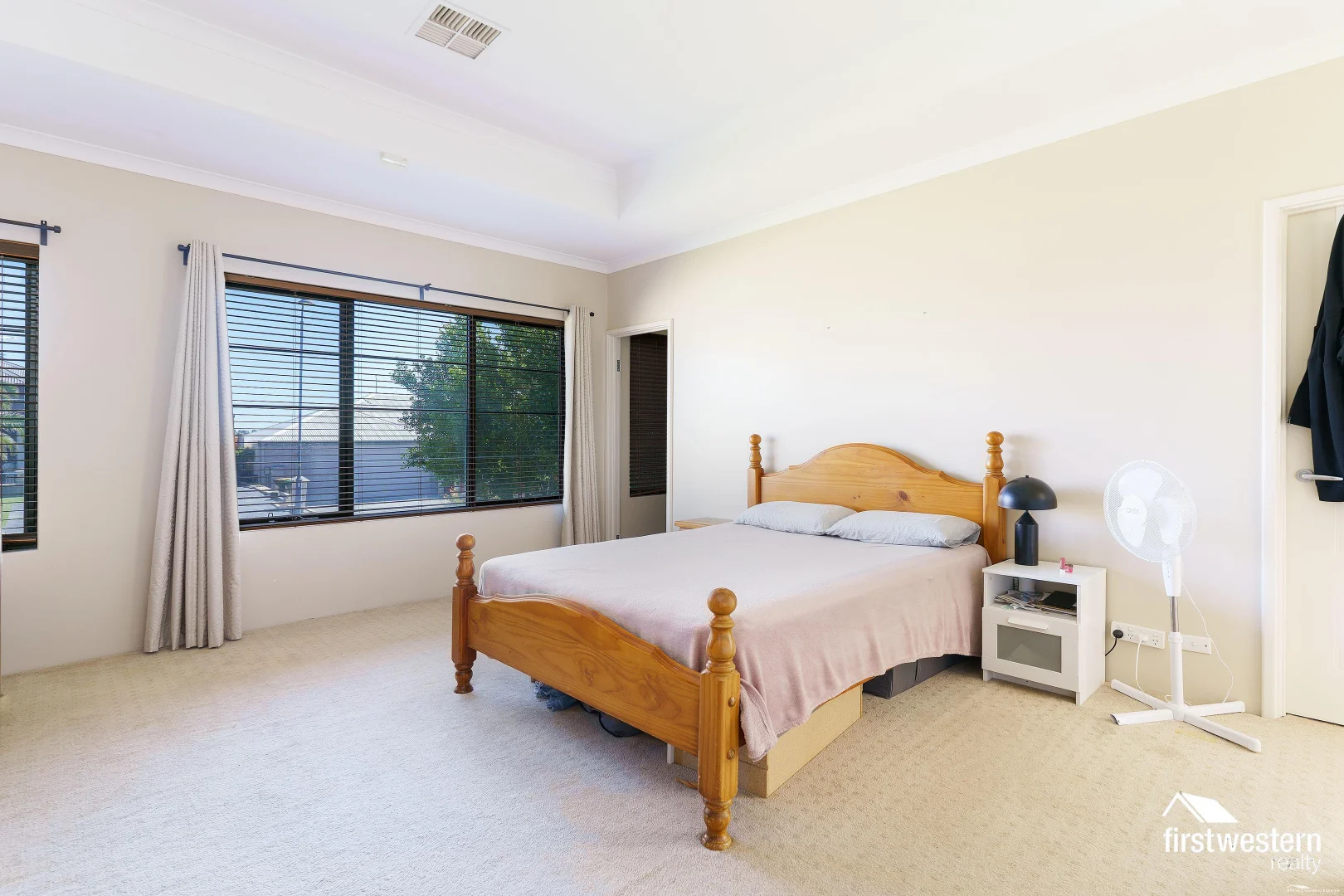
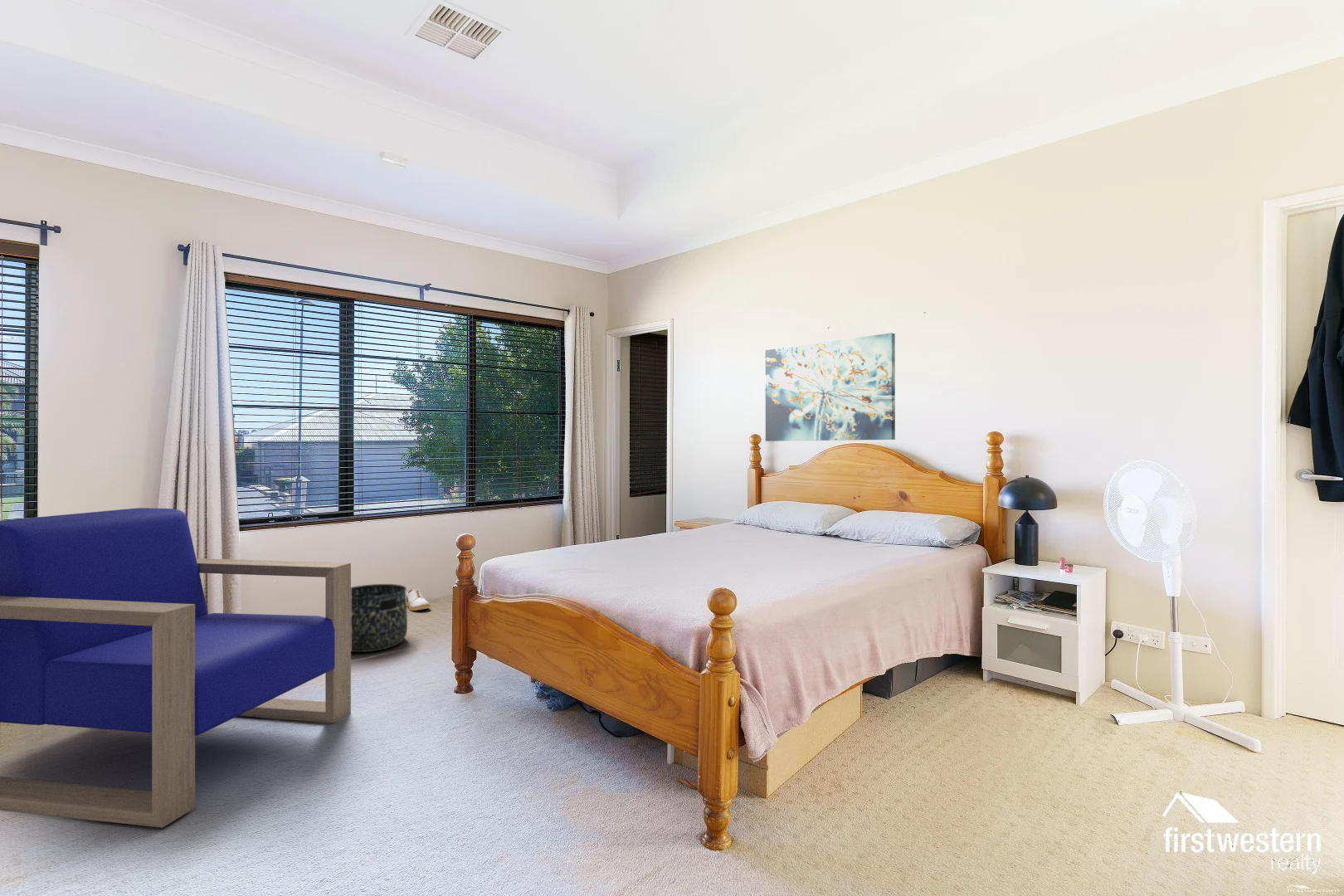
+ shoe [406,588,431,611]
+ basket [351,583,408,653]
+ wall art [765,332,896,442]
+ armchair [0,507,352,828]
